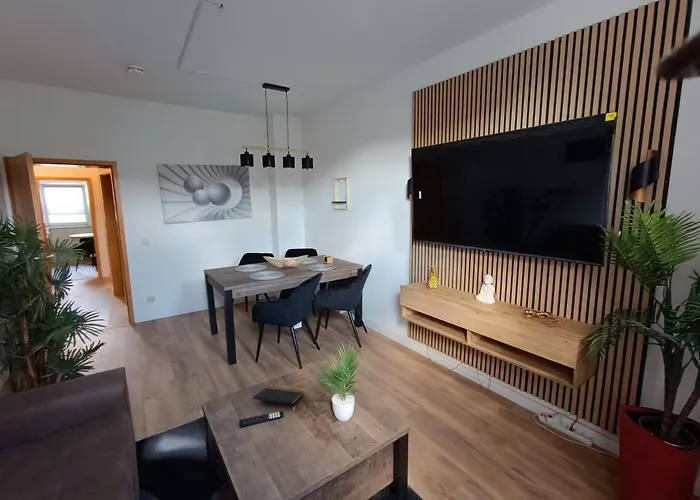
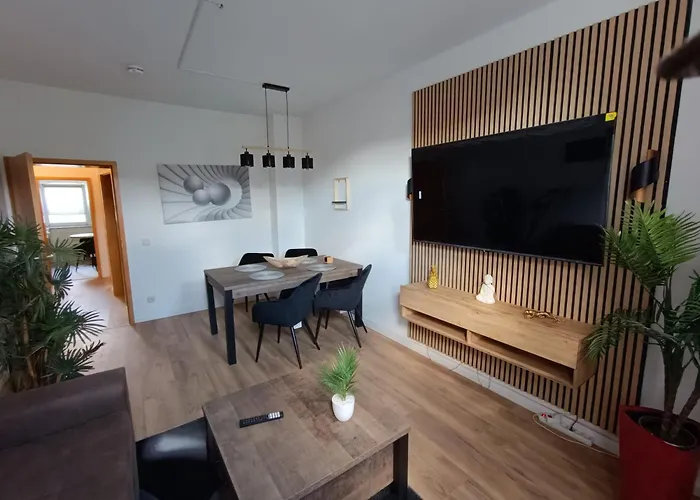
- notepad [252,386,305,406]
